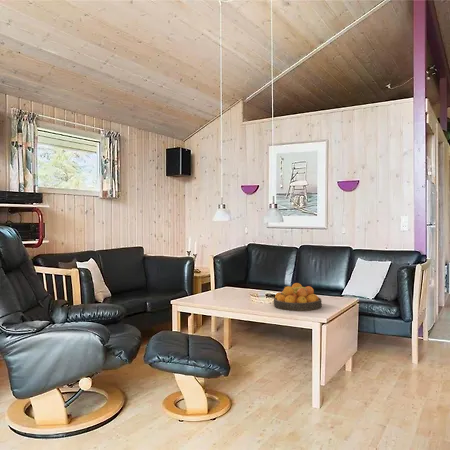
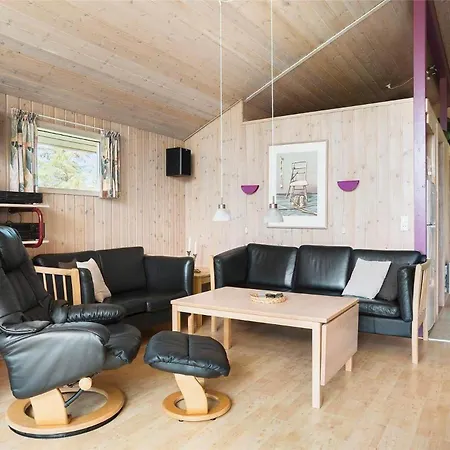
- fruit bowl [273,282,323,312]
